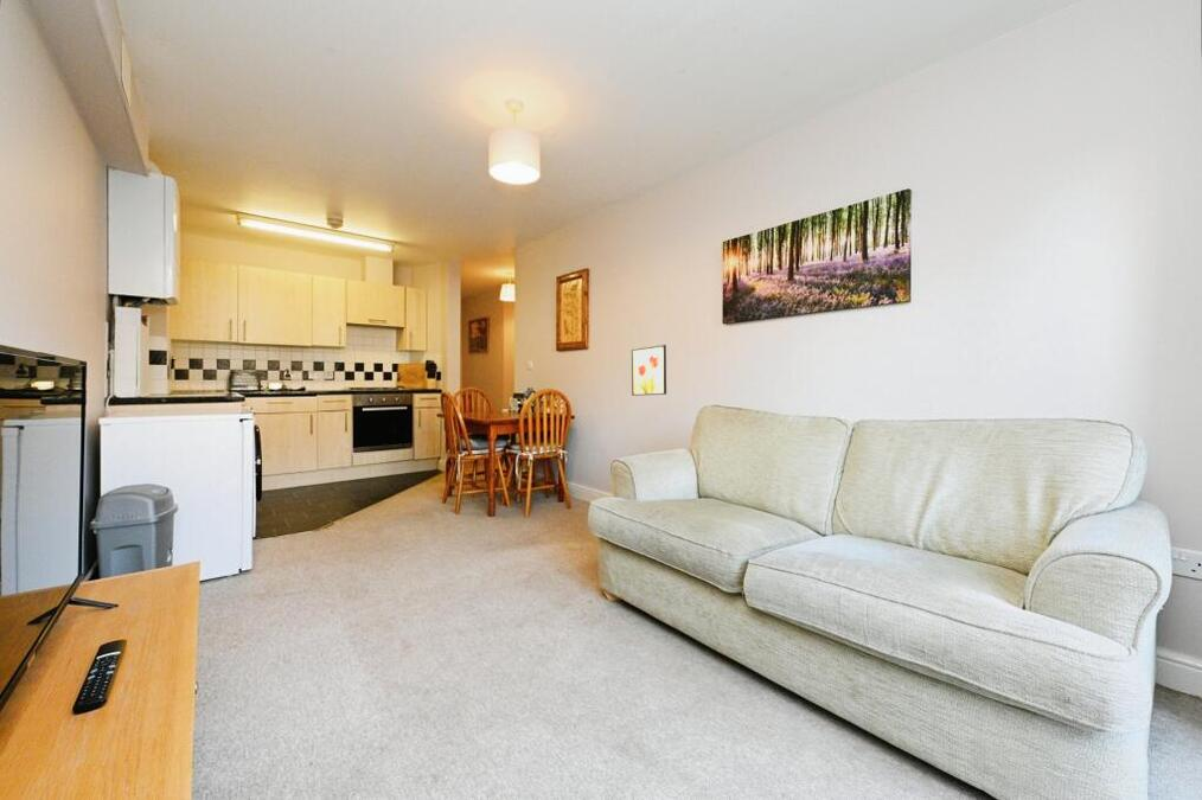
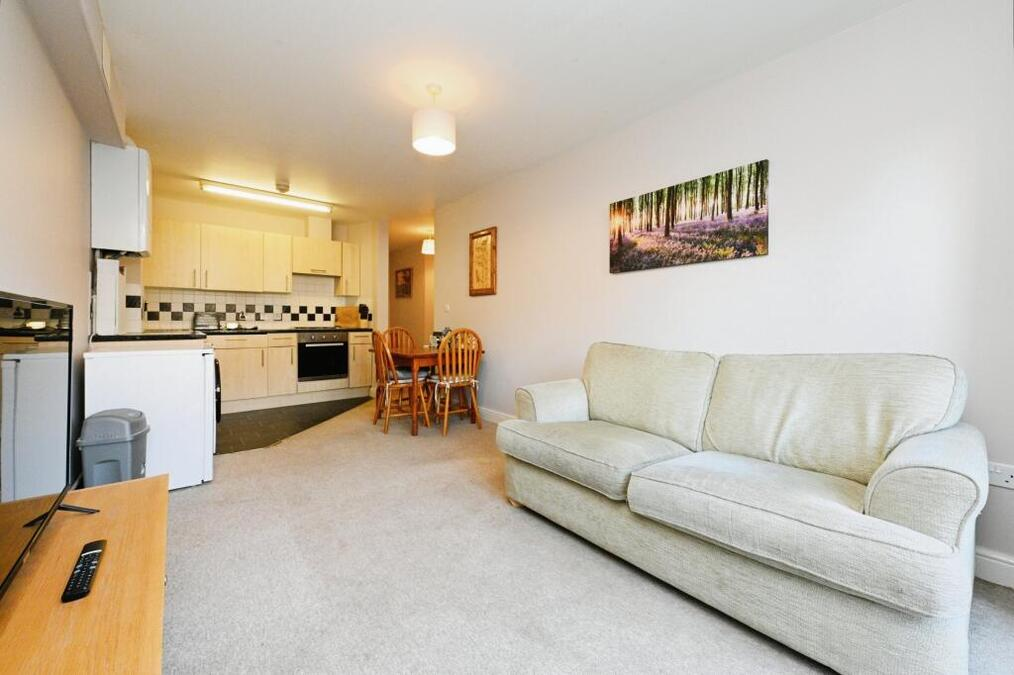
- wall art [631,344,667,397]
